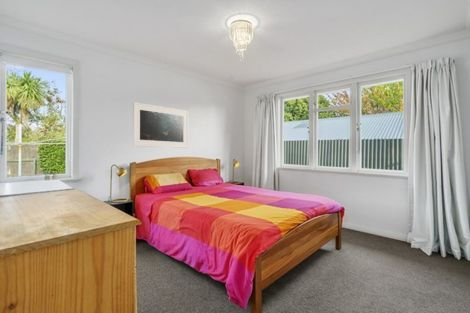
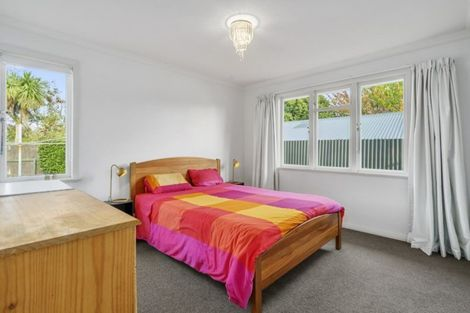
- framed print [132,101,189,149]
